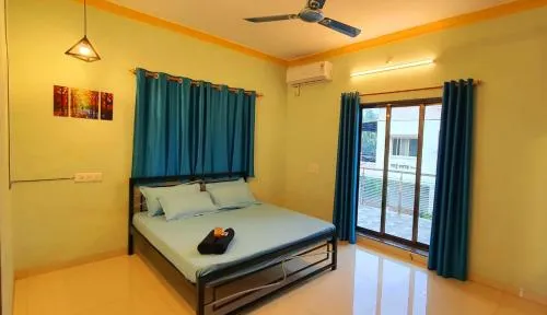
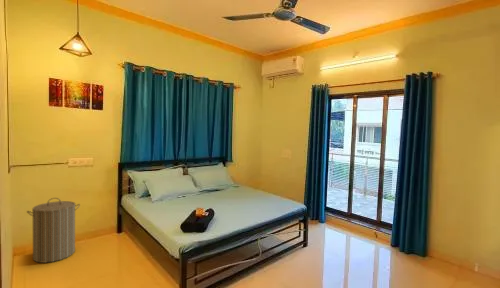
+ laundry hamper [26,197,81,264]
